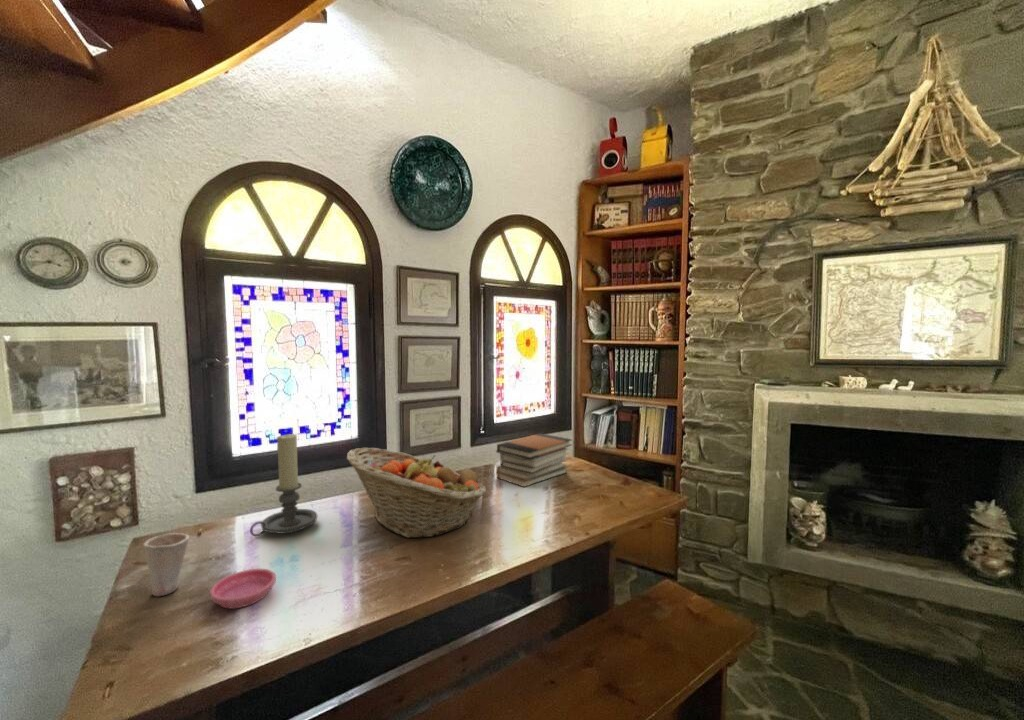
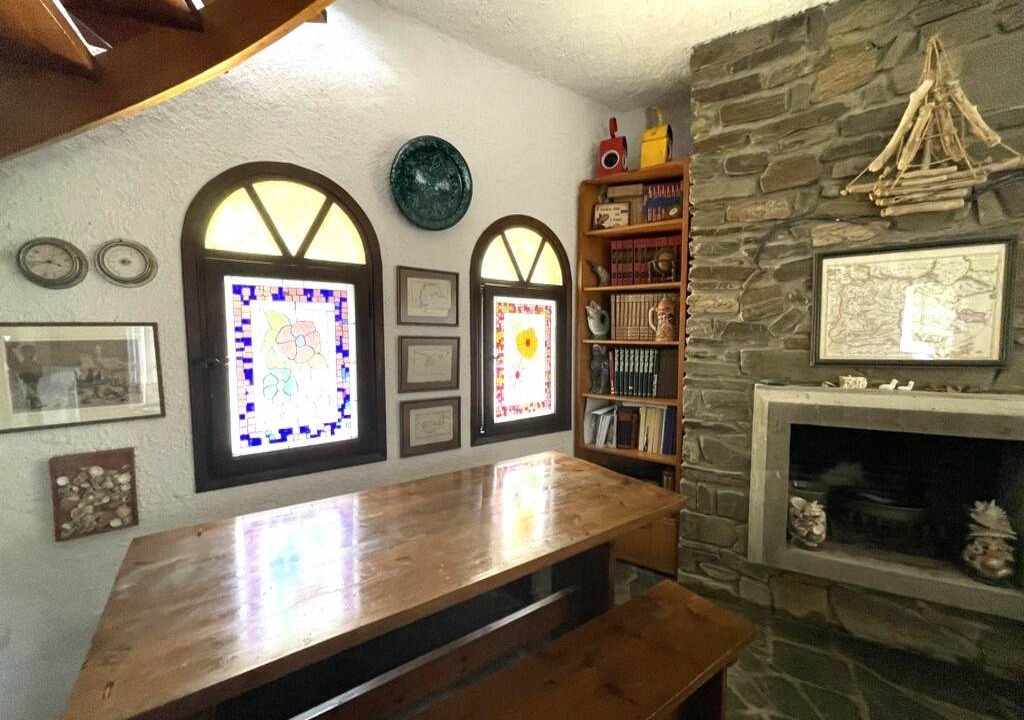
- saucer [209,568,277,610]
- cup [142,532,190,597]
- fruit basket [346,447,487,539]
- candle holder [249,433,318,537]
- book stack [495,432,573,488]
